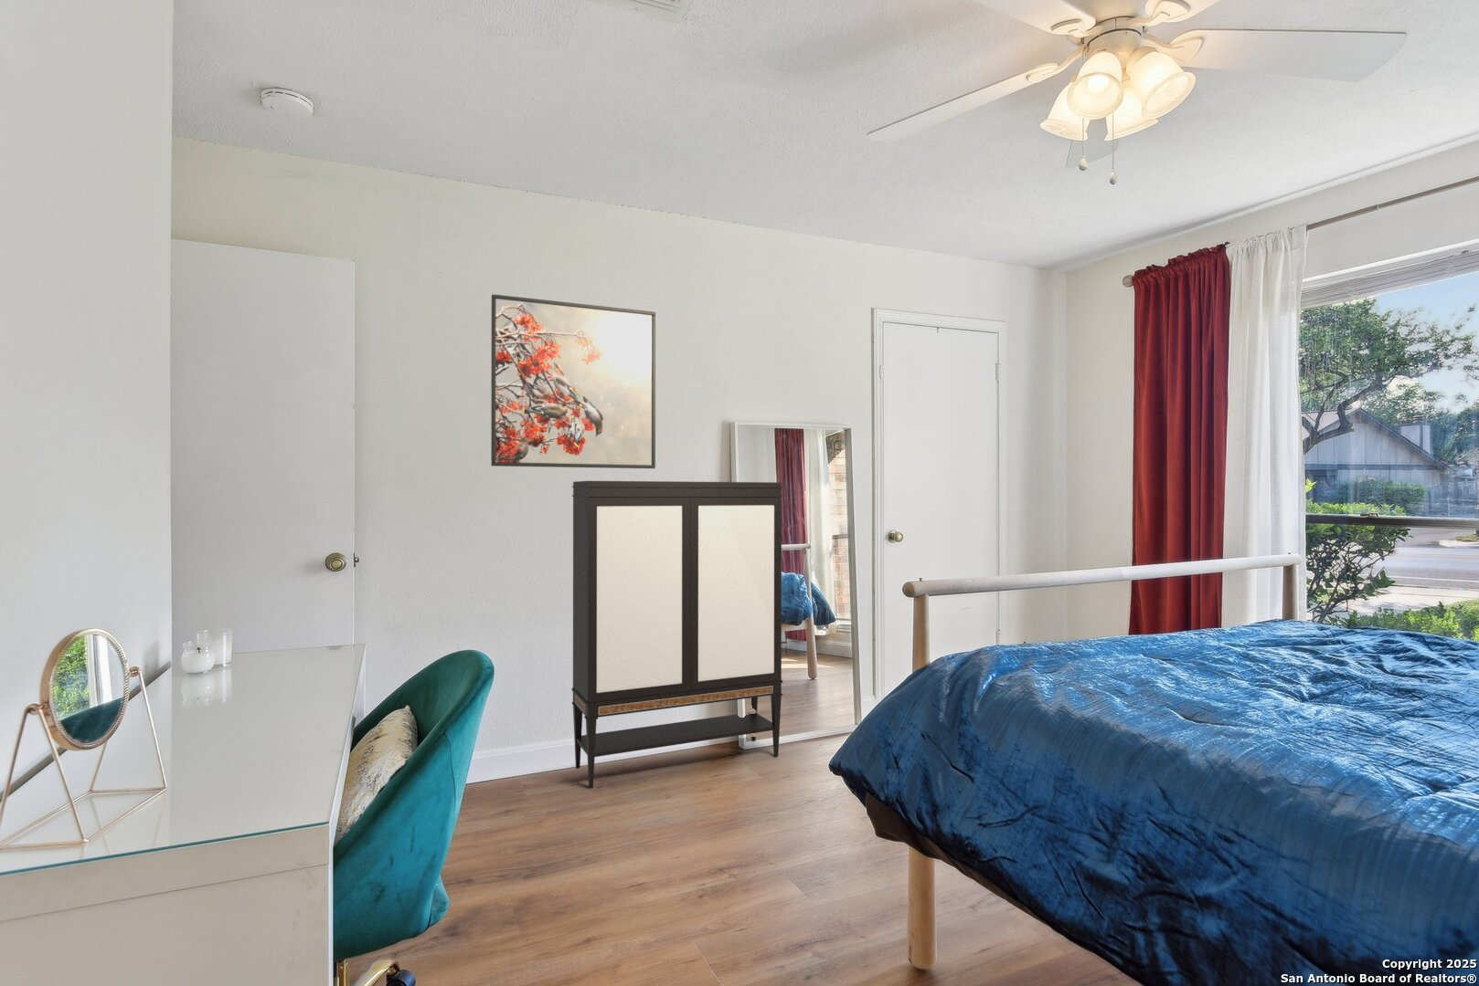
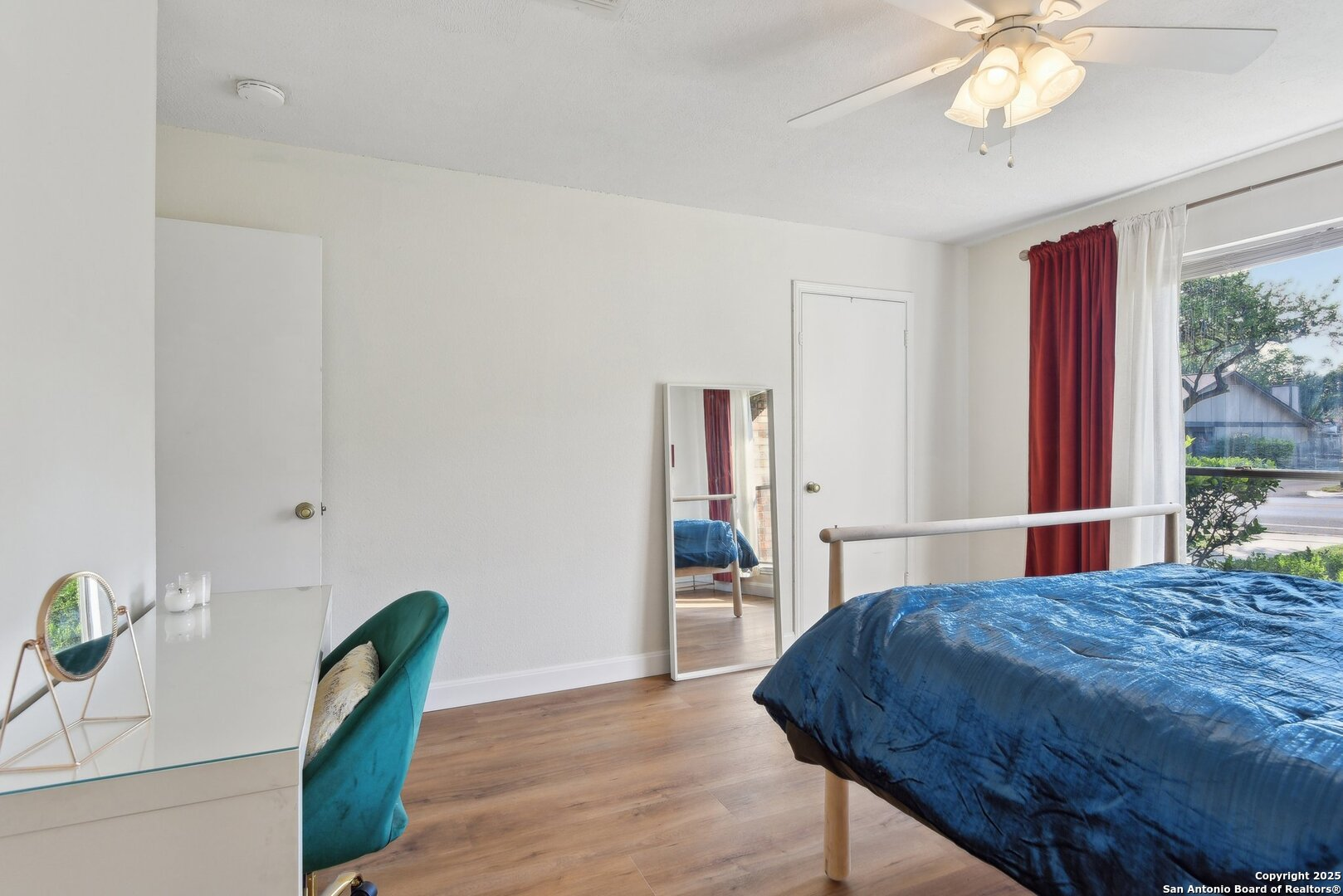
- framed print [490,293,656,469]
- storage cabinet [572,480,784,789]
